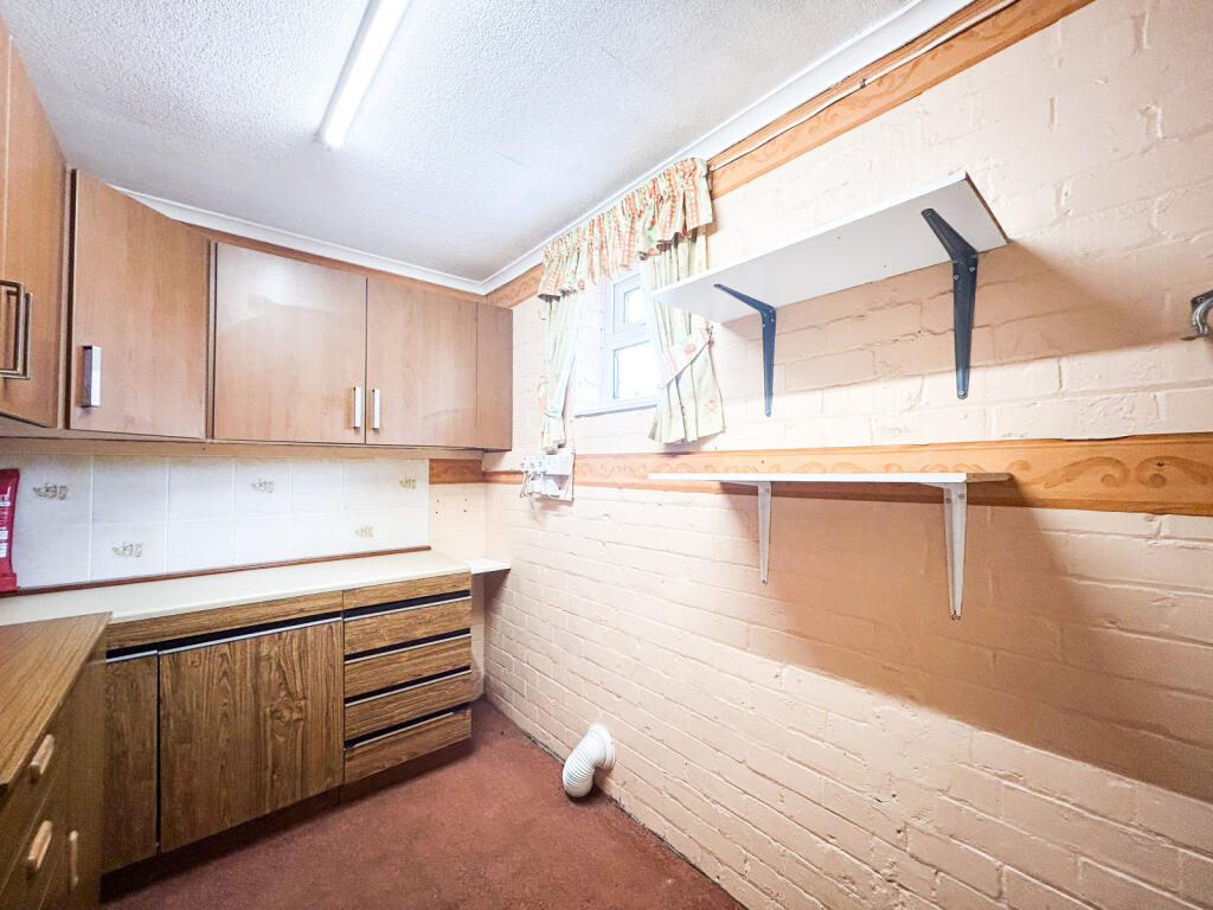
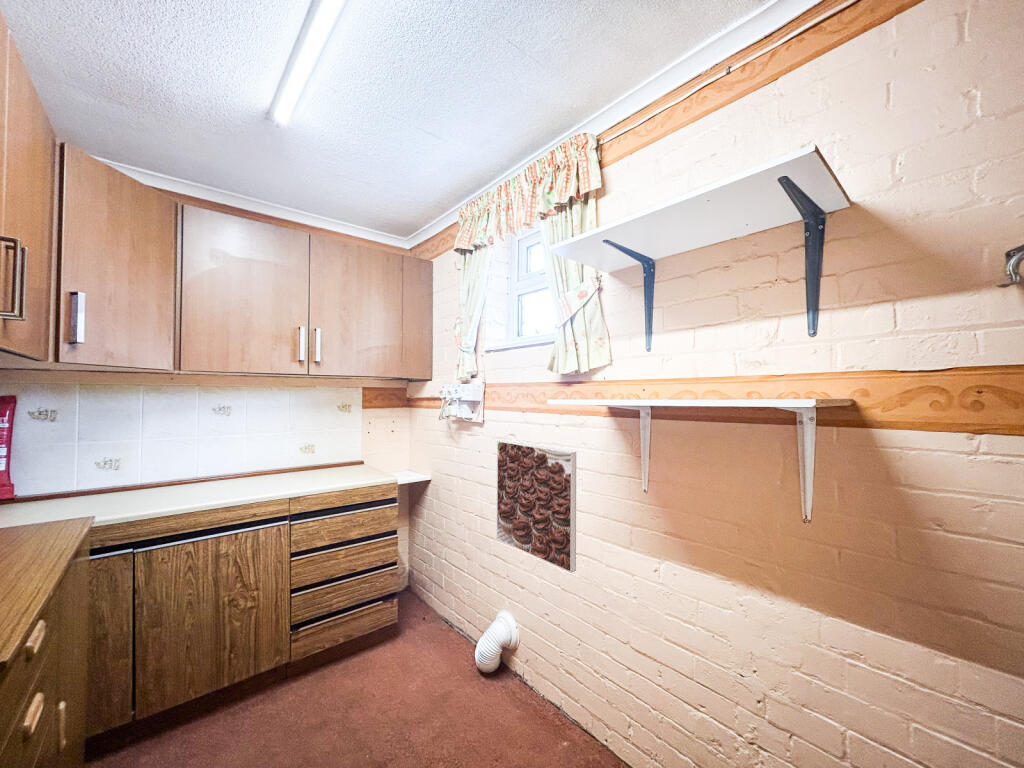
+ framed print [496,440,577,574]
